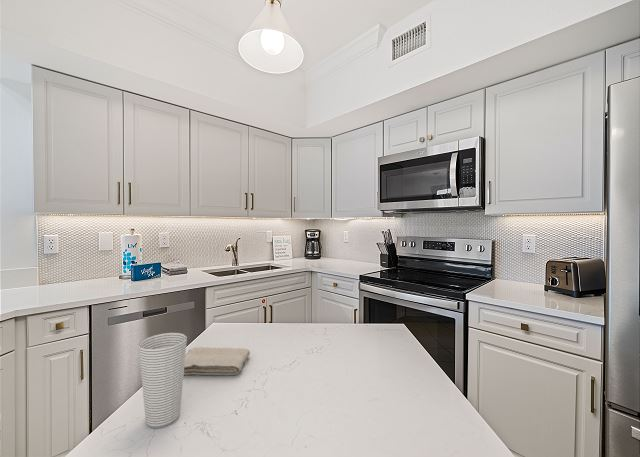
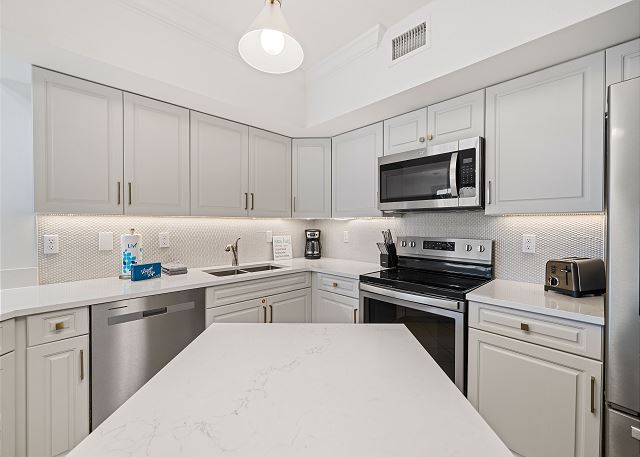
- washcloth [184,346,251,376]
- cup [137,332,188,429]
